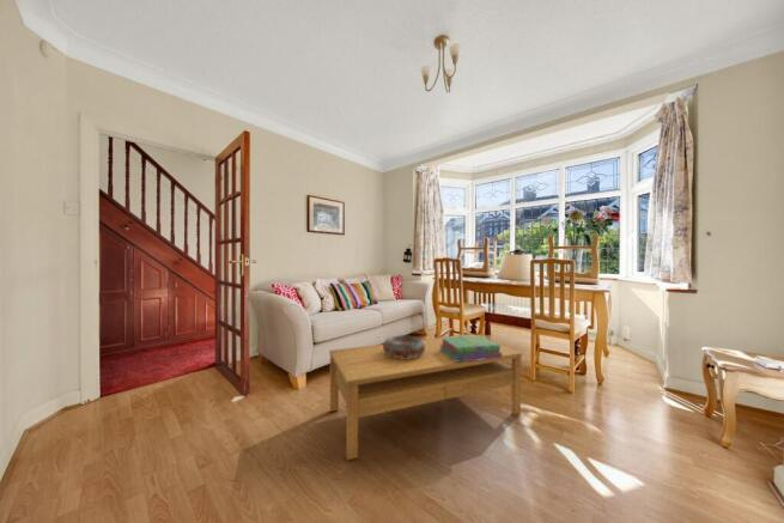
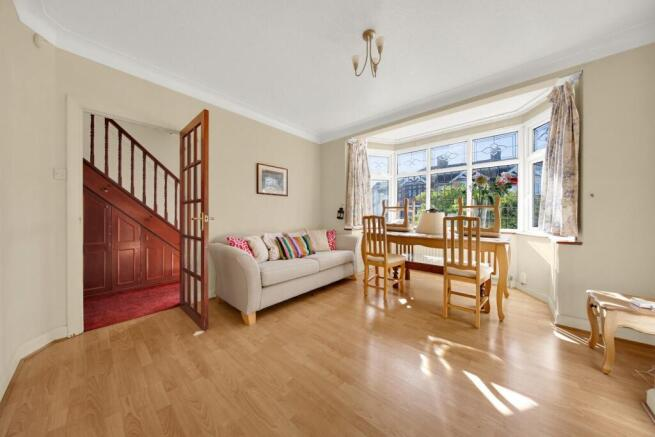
- coffee table [328,333,523,461]
- decorative bowl [382,334,425,359]
- stack of books [440,334,503,361]
